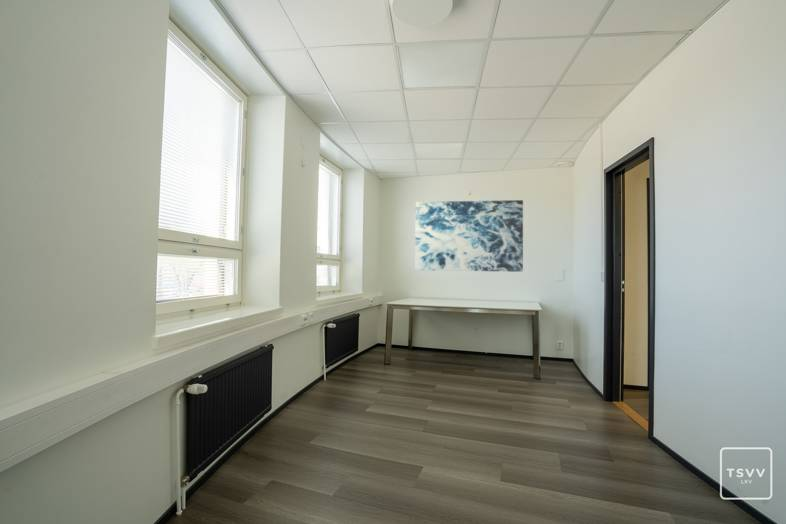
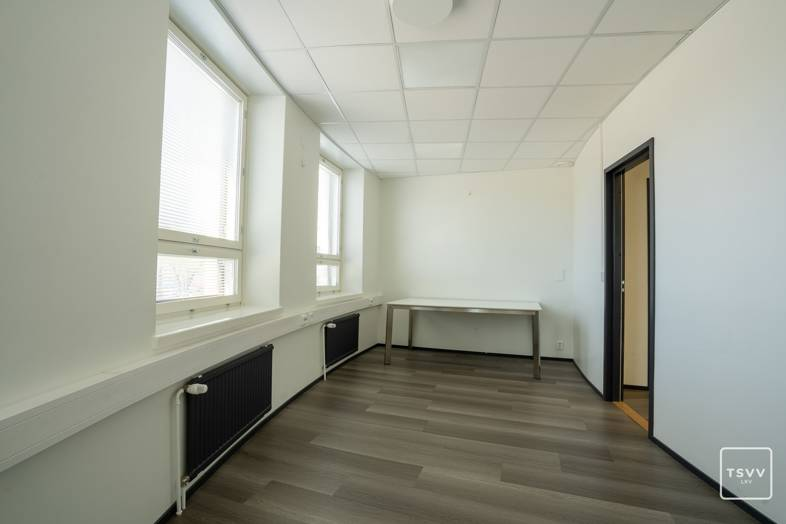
- wall art [414,199,524,273]
